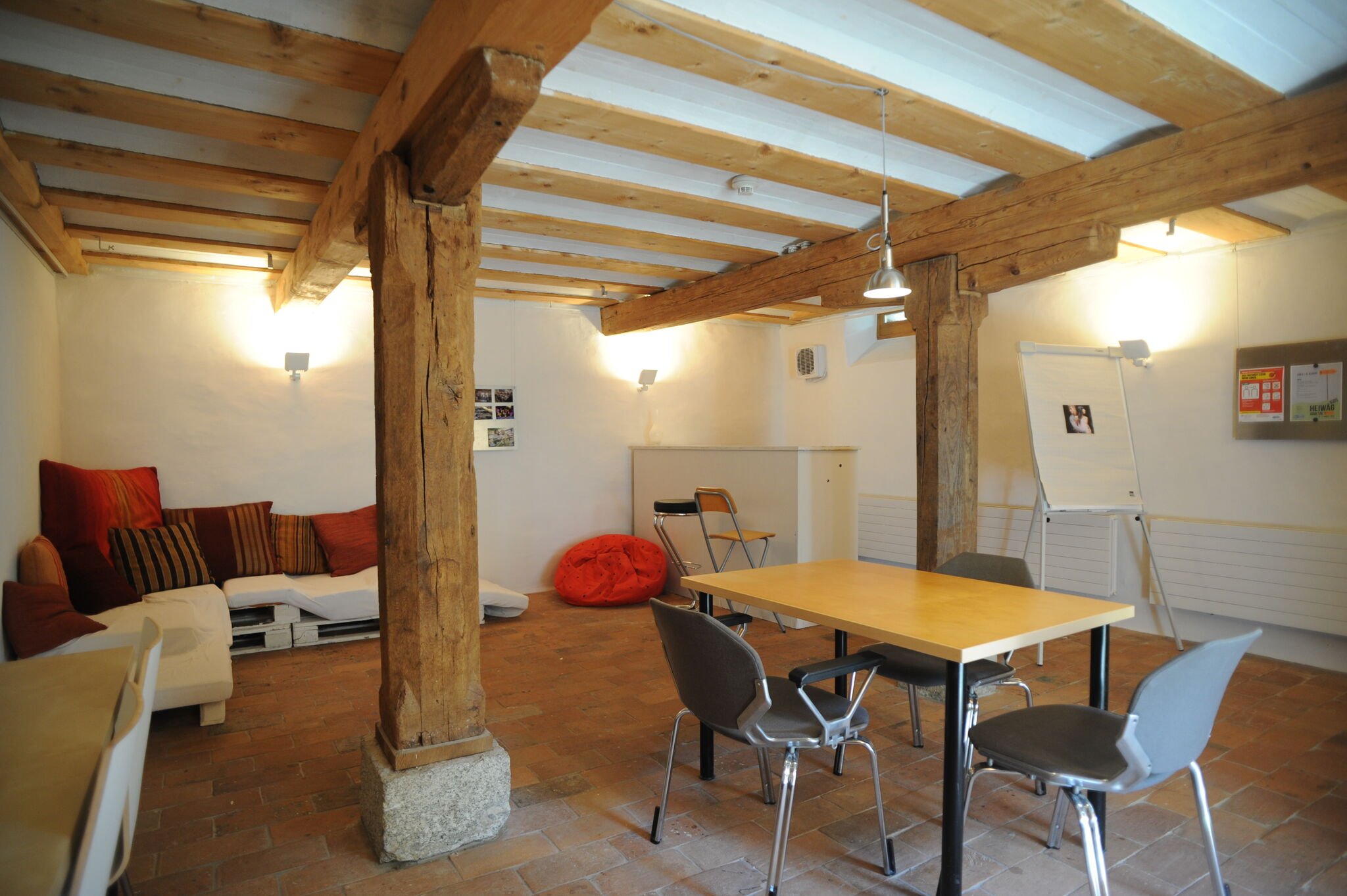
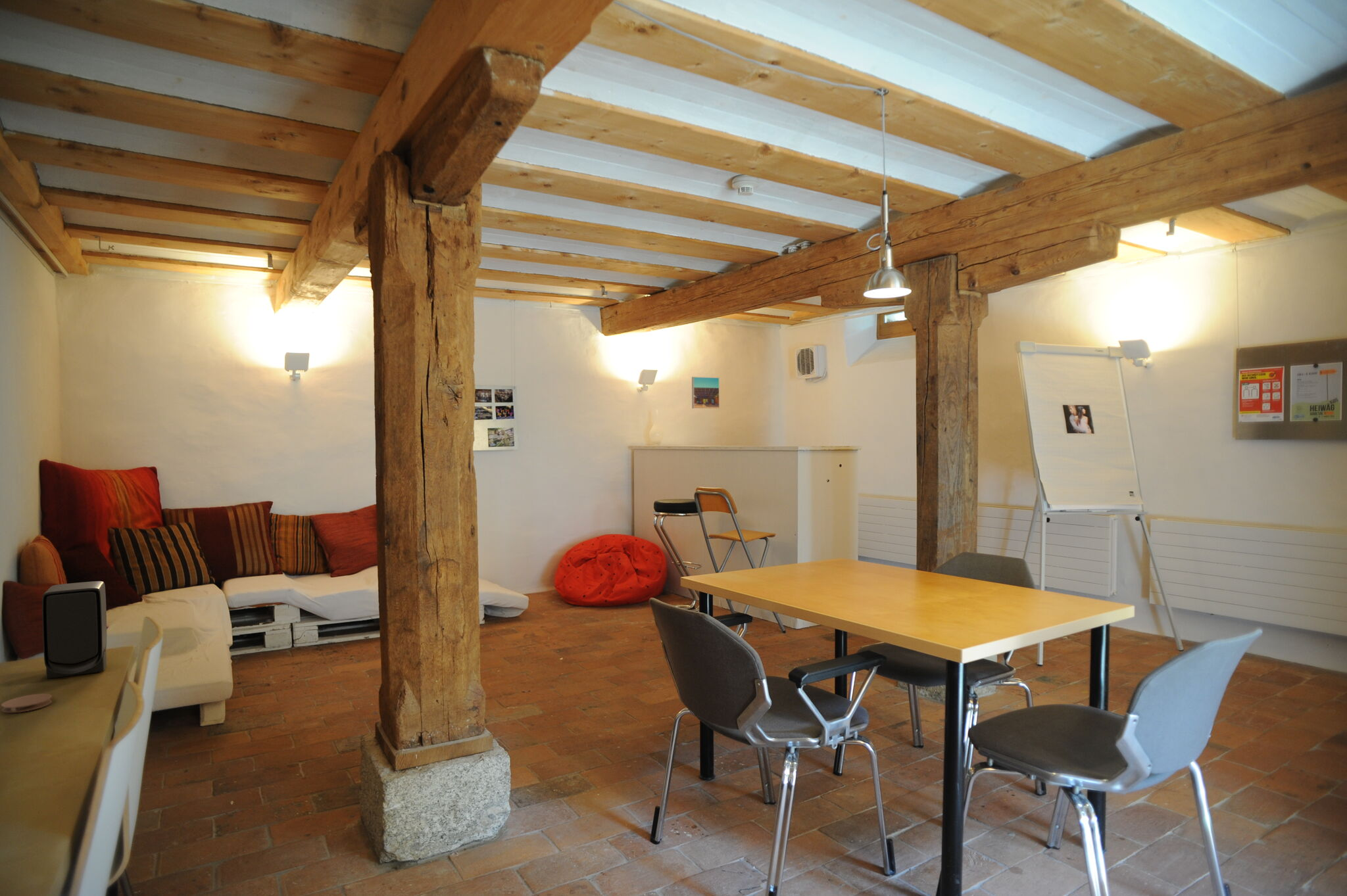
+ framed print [691,376,720,409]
+ speaker [41,580,107,680]
+ coaster [1,693,53,713]
